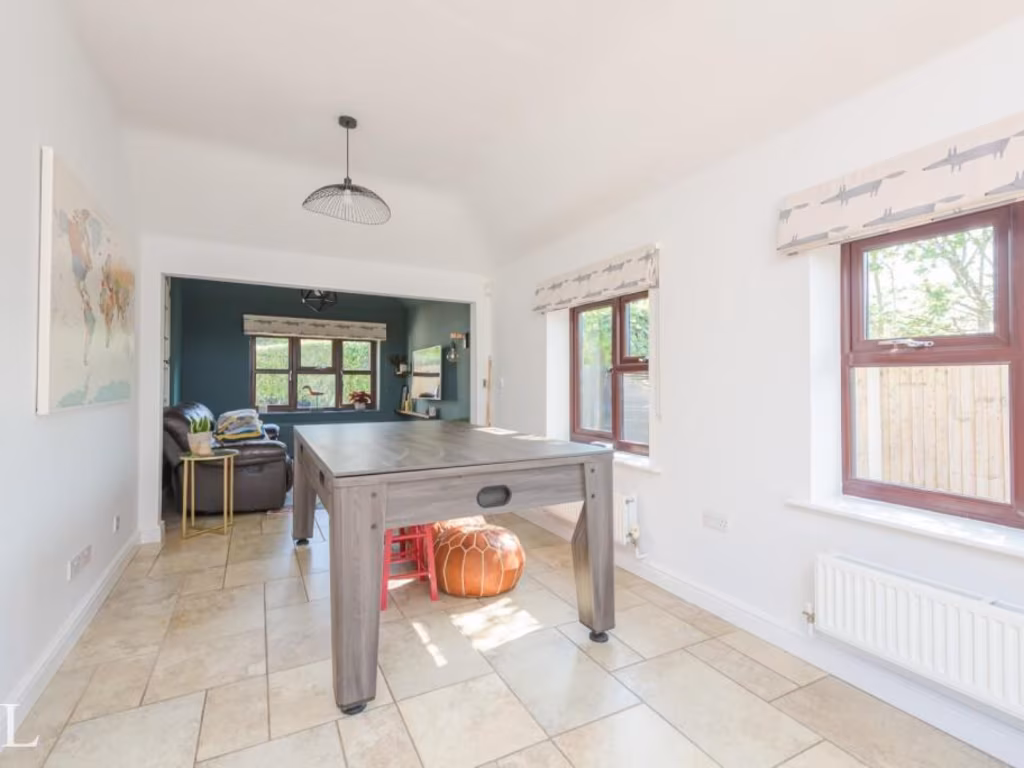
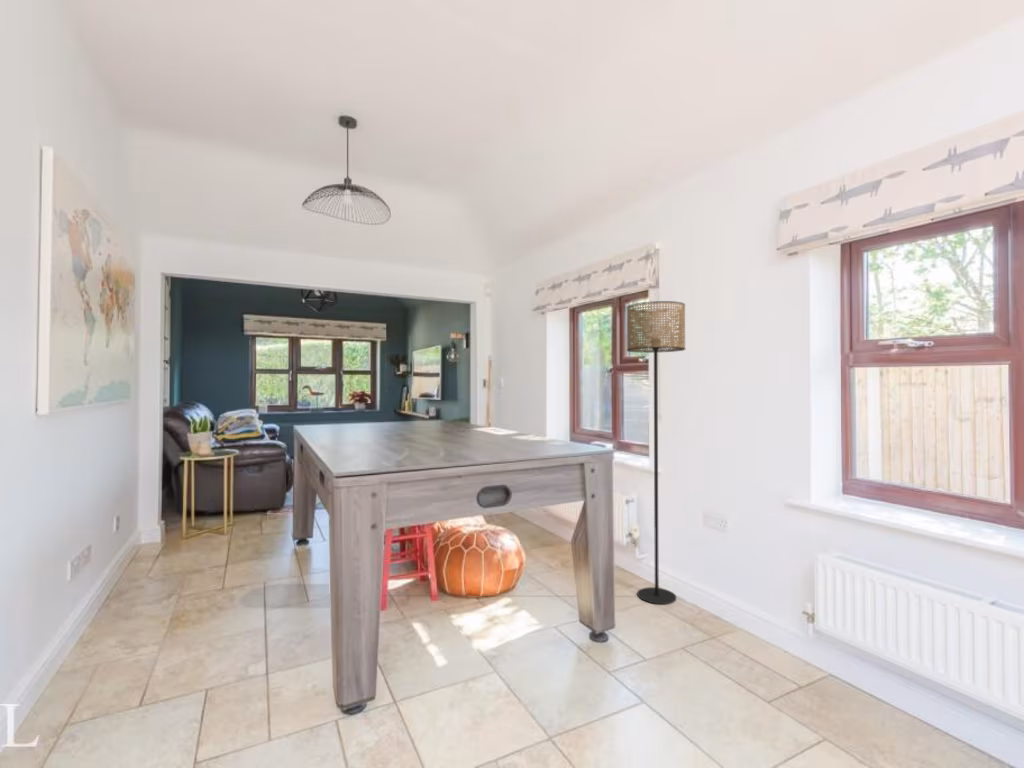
+ floor lamp [626,300,686,605]
